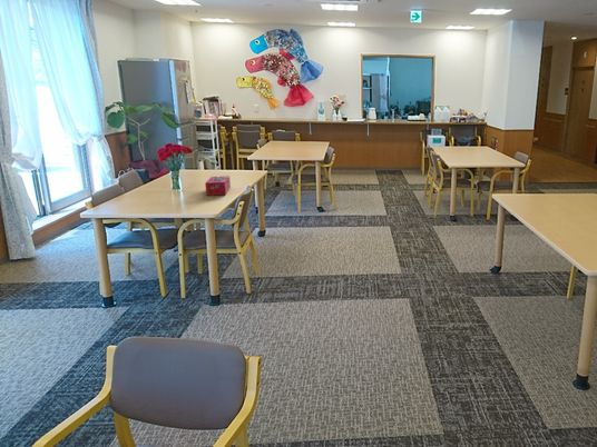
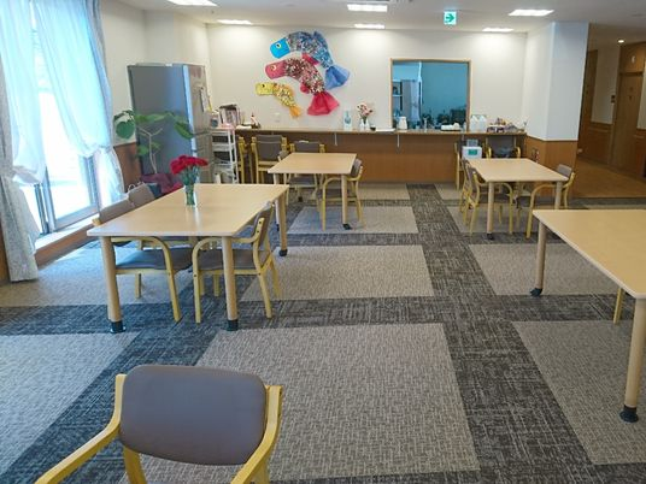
- tissue box [204,175,232,197]
